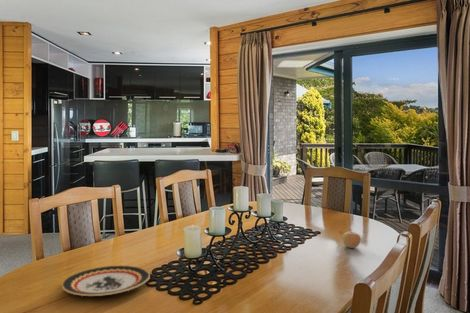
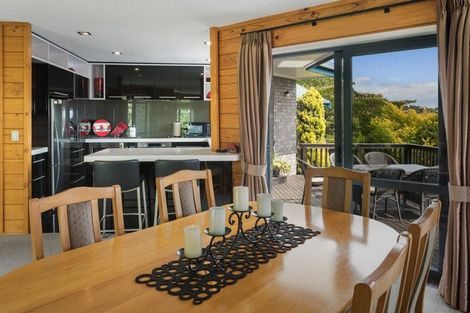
- fruit [342,229,362,249]
- plate [61,265,151,297]
